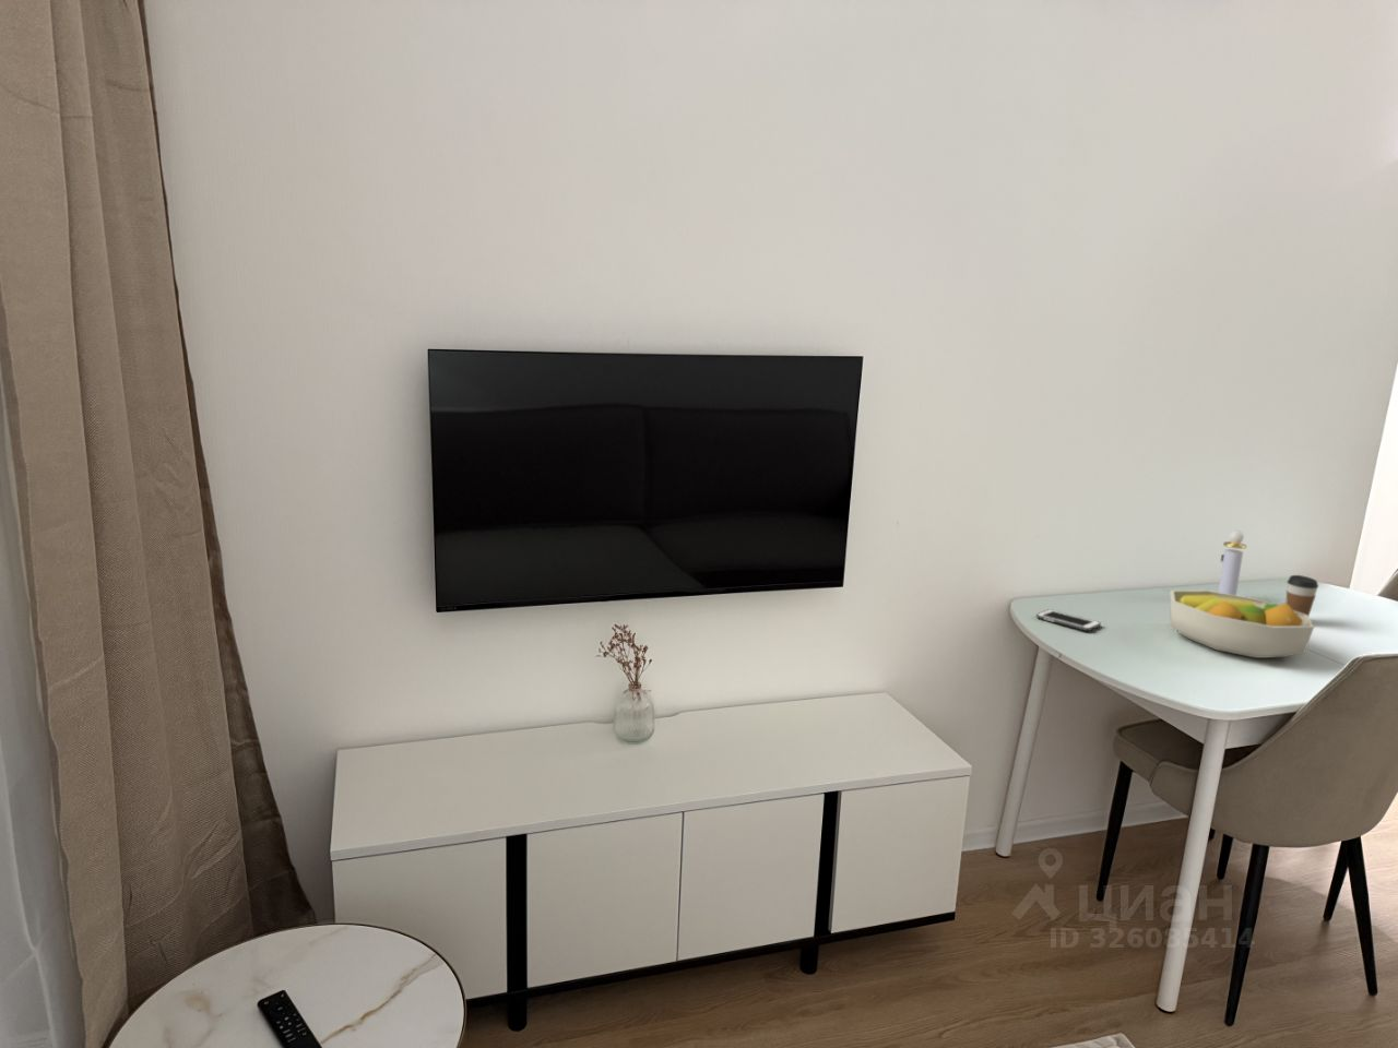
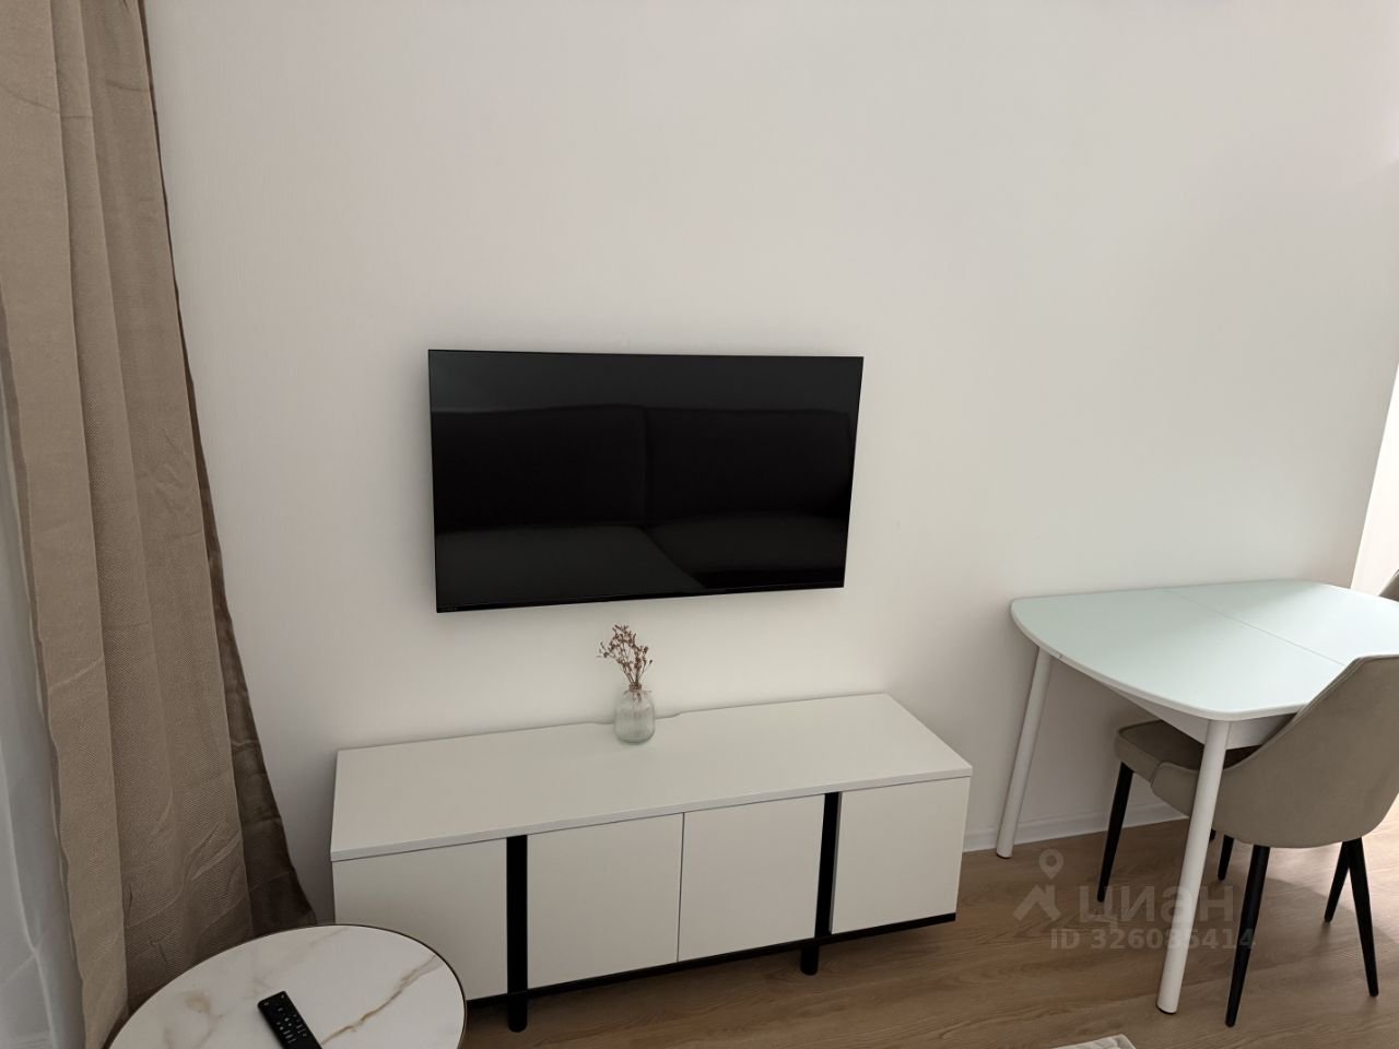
- fruit bowl [1169,589,1315,659]
- perfume bottle [1216,530,1247,596]
- coffee cup [1286,575,1320,616]
- cell phone [1036,608,1102,632]
